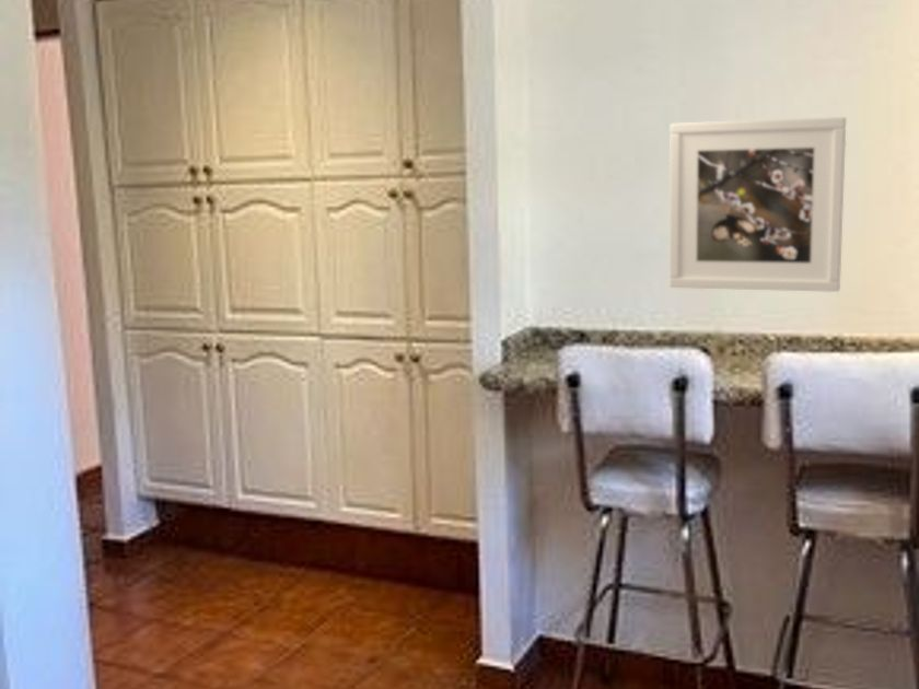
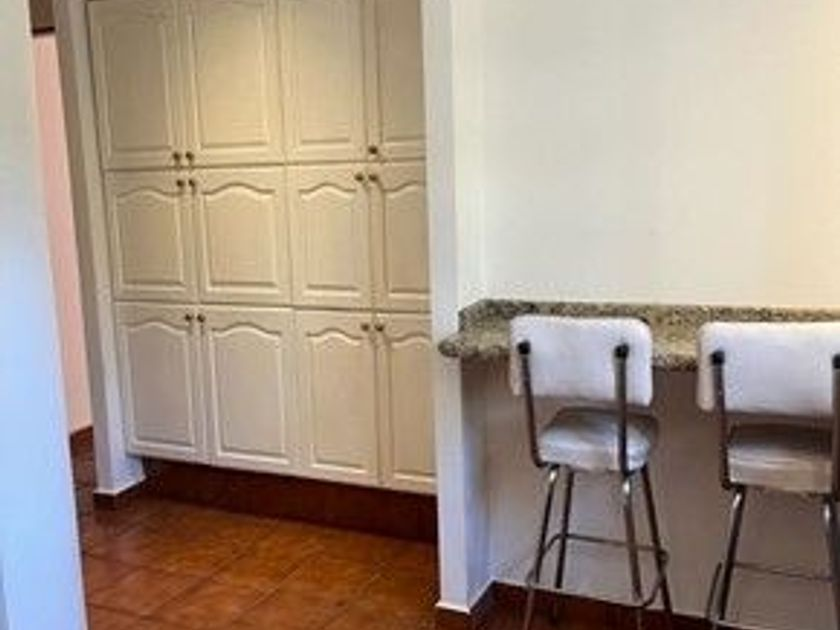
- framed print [668,116,847,293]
